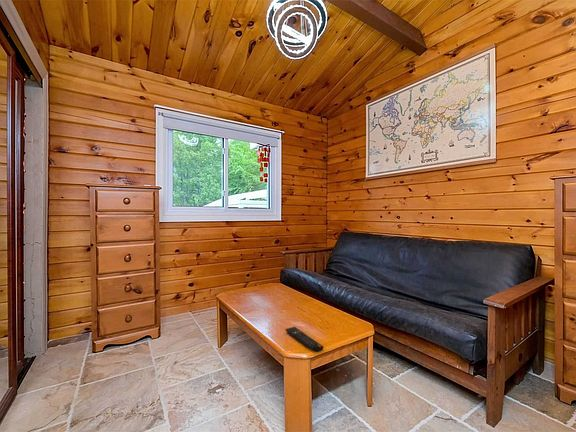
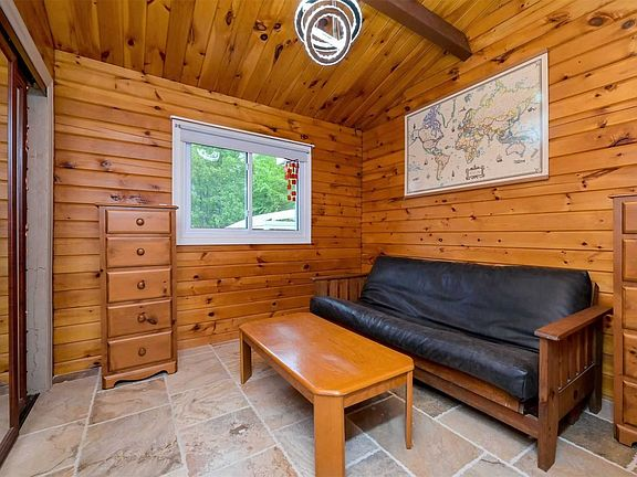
- remote control [285,326,324,353]
